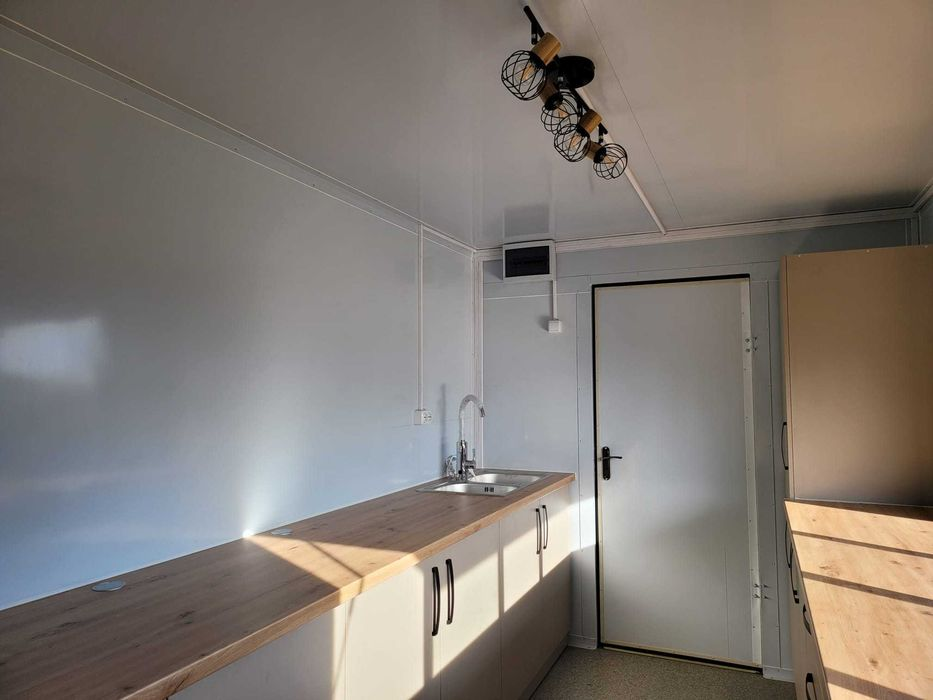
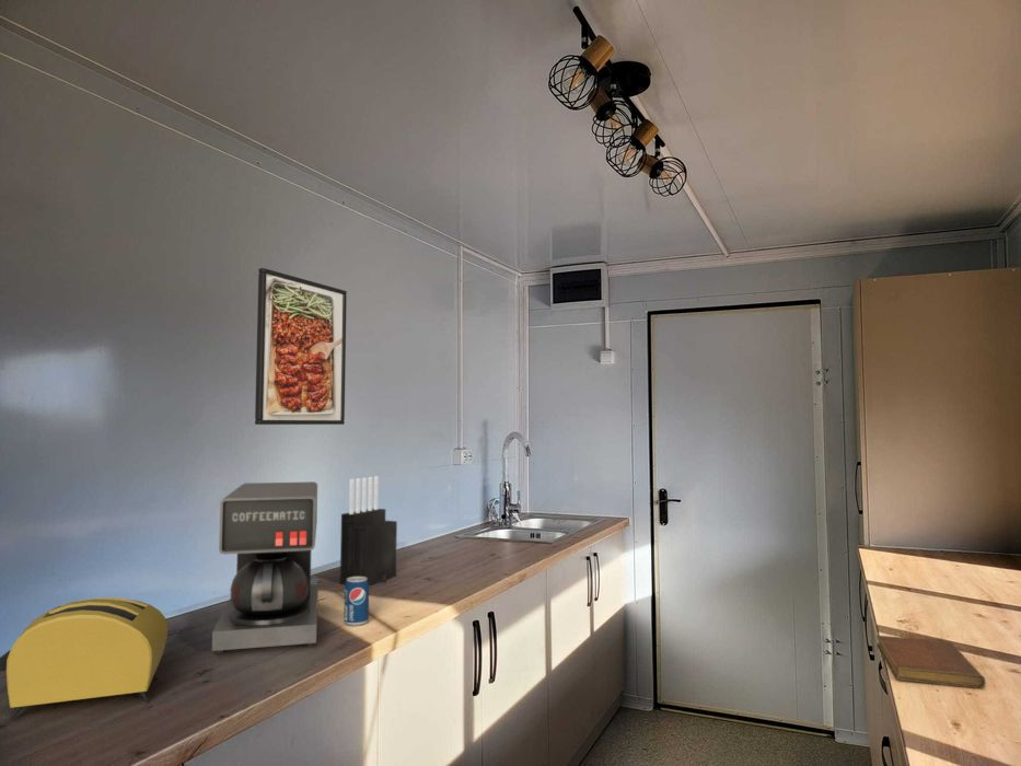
+ notebook [875,635,987,689]
+ beverage can [343,577,370,627]
+ coffee maker [211,480,320,654]
+ toaster [0,596,169,721]
+ knife block [339,475,398,587]
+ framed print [254,267,348,426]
